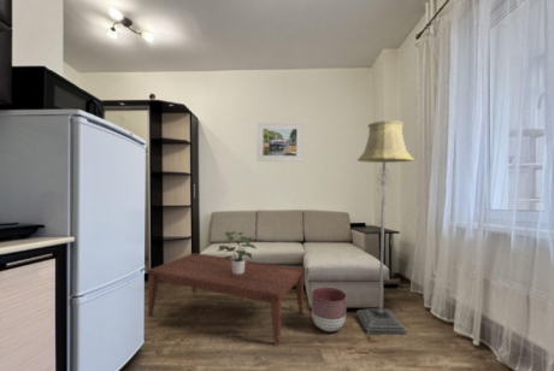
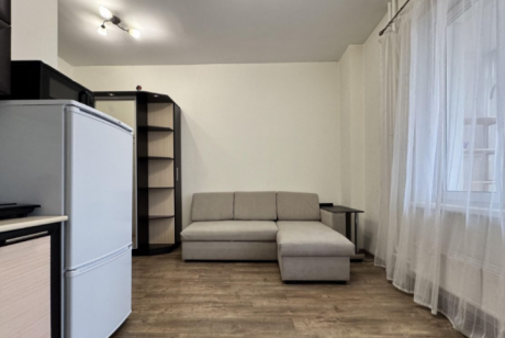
- planter [311,287,348,332]
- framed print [255,122,305,164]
- potted plant [214,230,258,275]
- coffee table [147,252,305,347]
- floor lamp [355,119,416,336]
